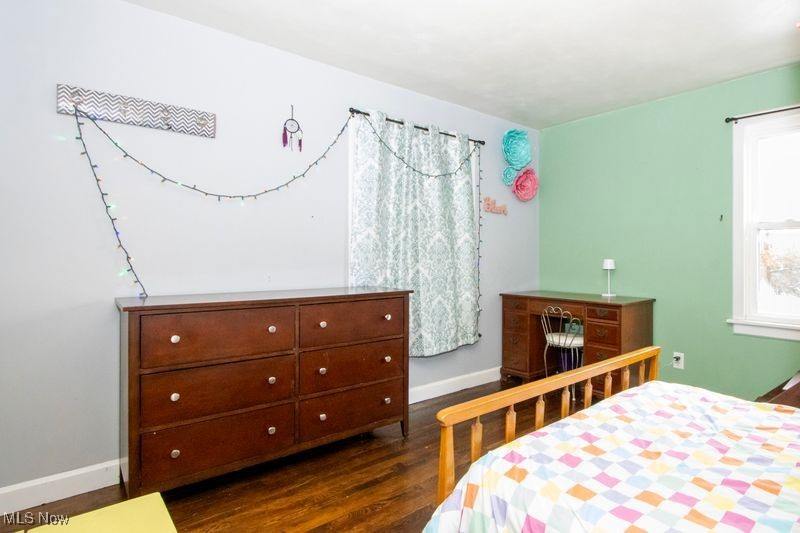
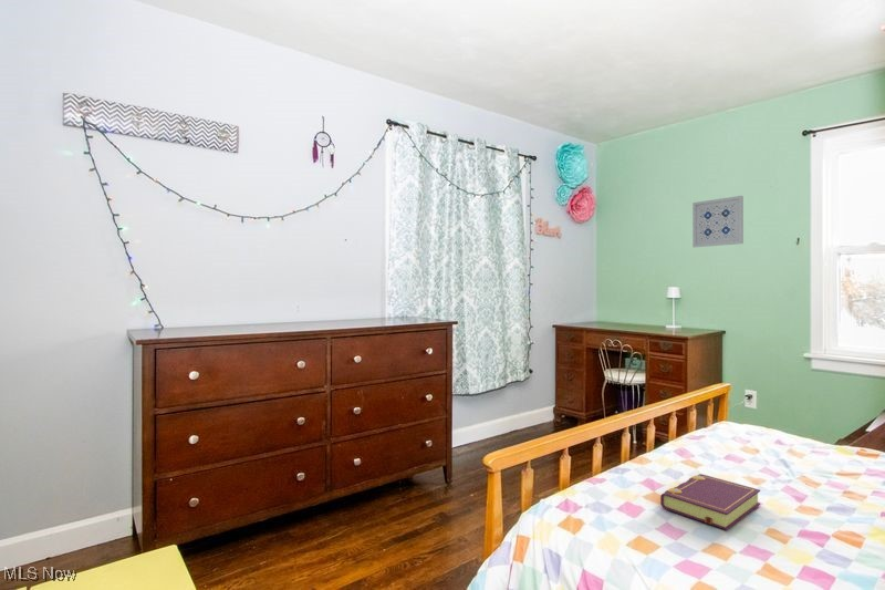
+ wall art [691,195,745,248]
+ book [659,473,761,531]
